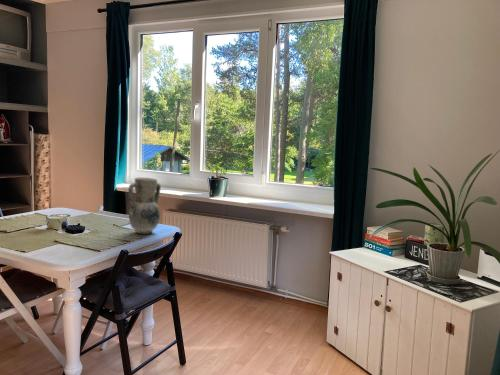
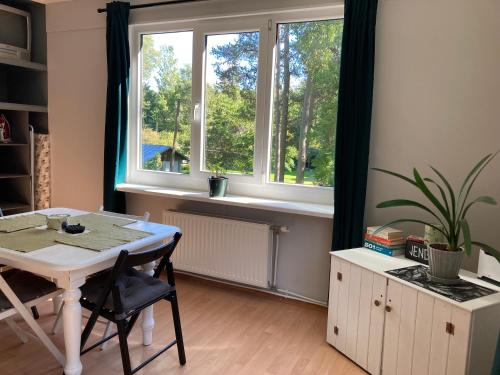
- vase [127,177,162,235]
